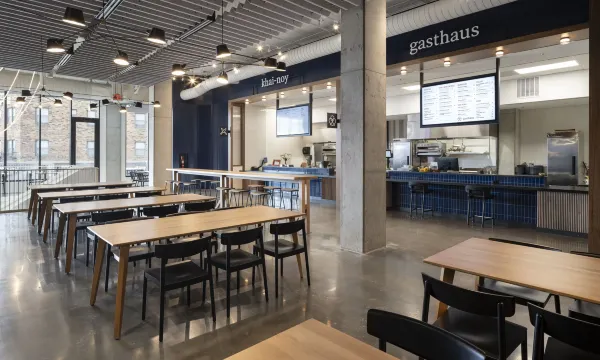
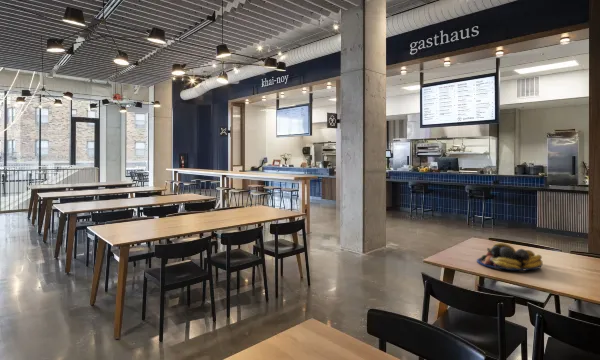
+ fruit bowl [476,242,544,271]
